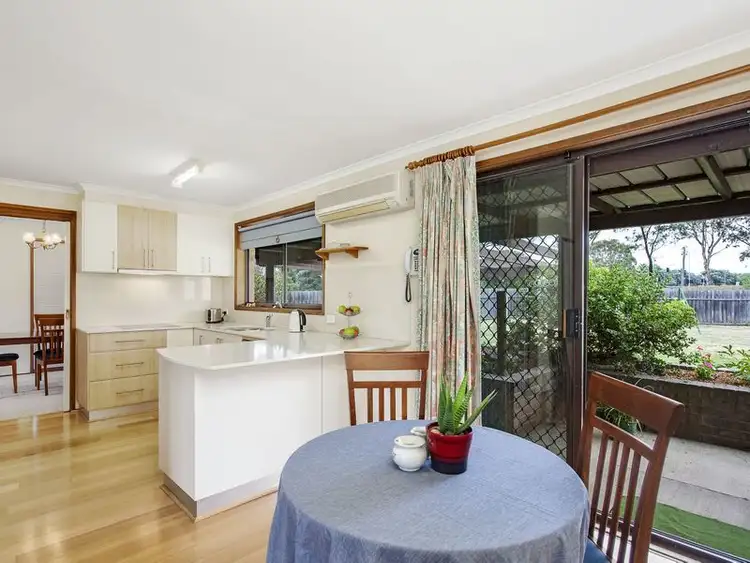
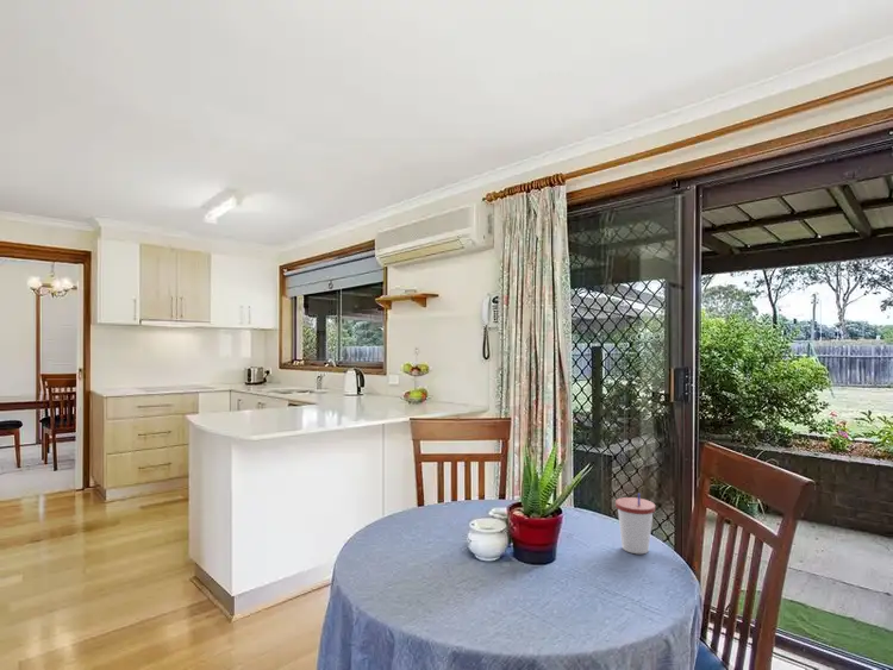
+ cup [614,493,656,555]
